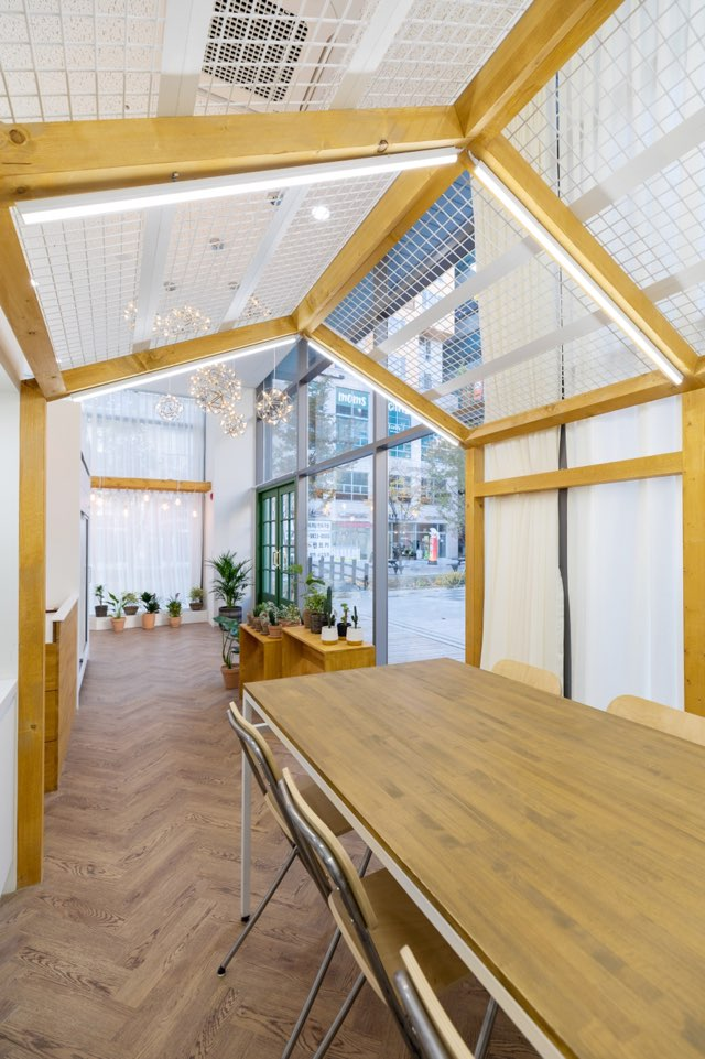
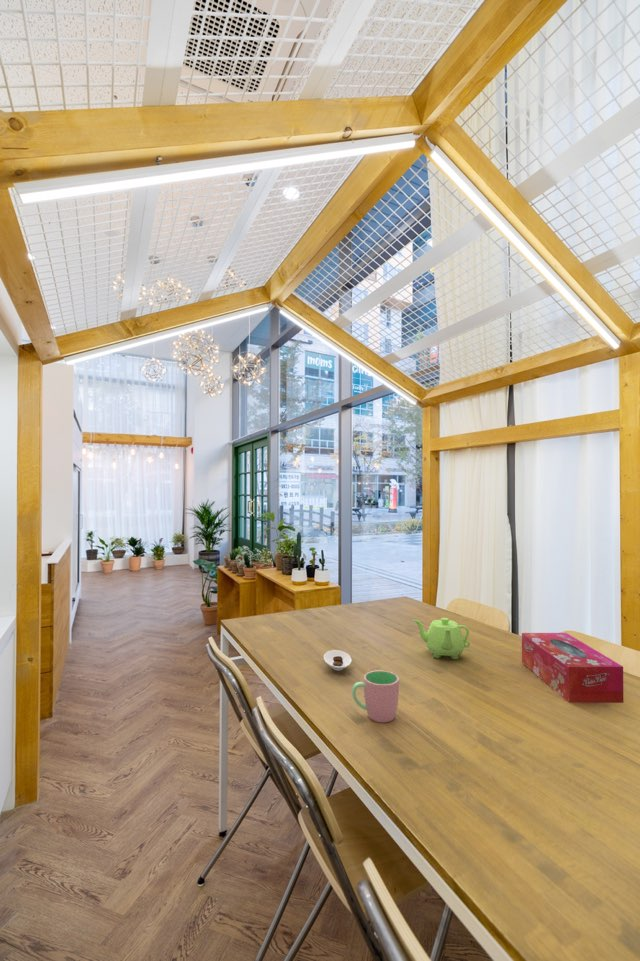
+ tissue box [521,632,624,704]
+ teapot [412,617,471,660]
+ cup [351,670,400,723]
+ saucer [323,649,352,672]
